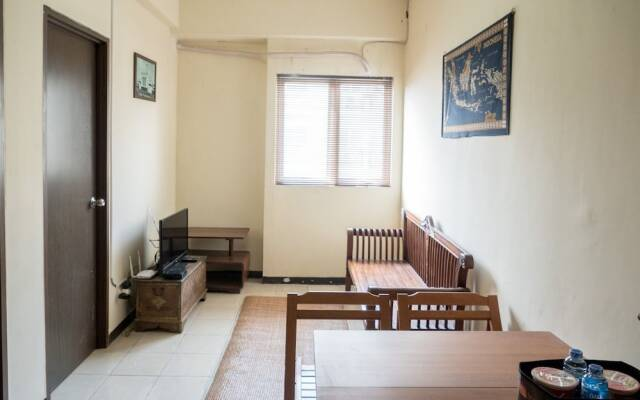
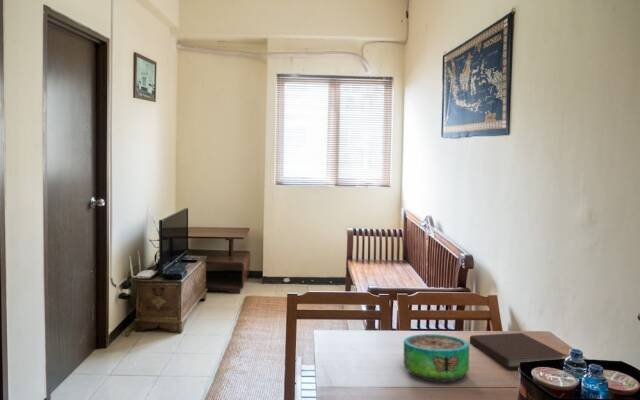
+ decorative bowl [403,333,470,383]
+ notebook [469,332,568,369]
